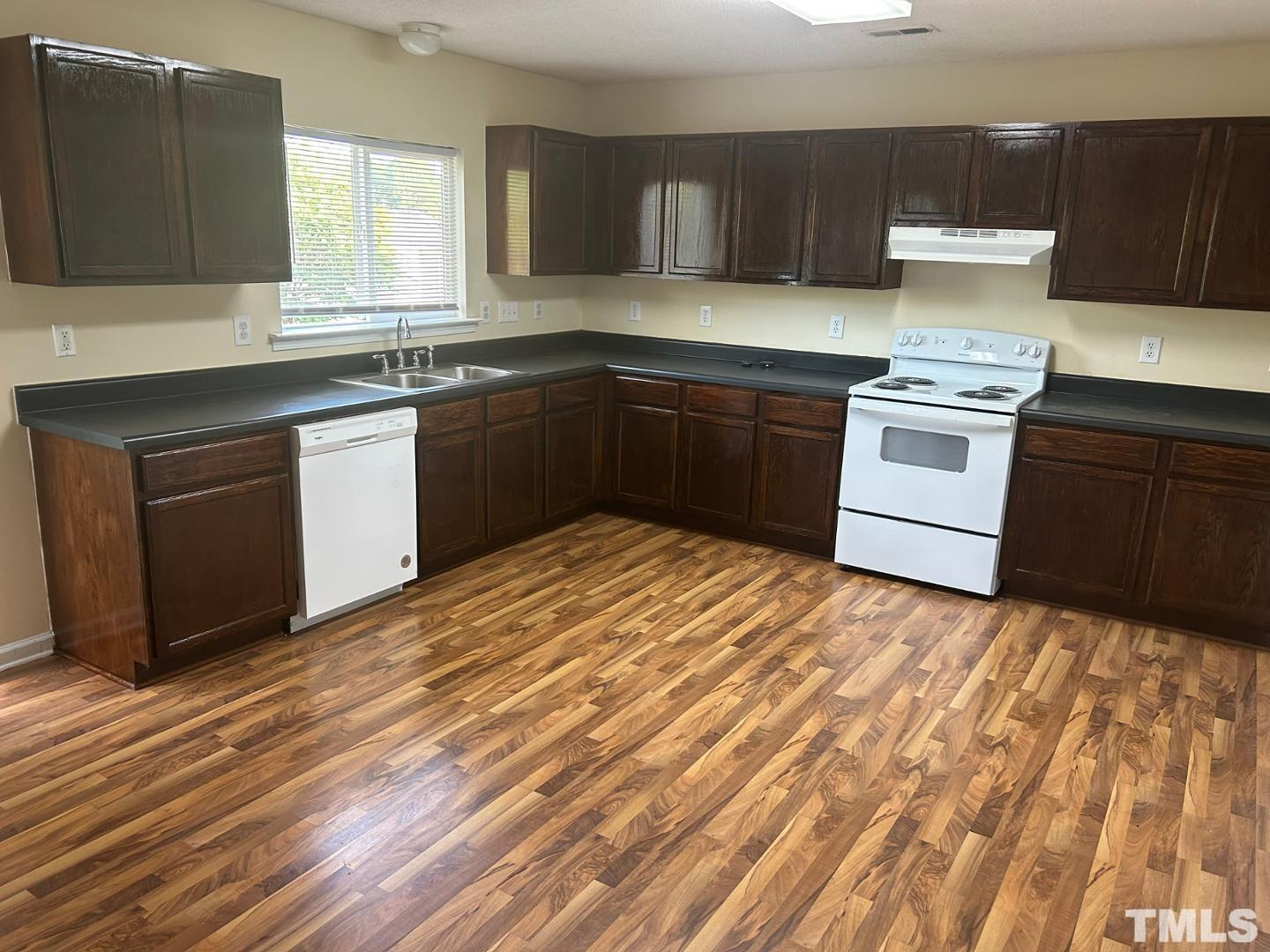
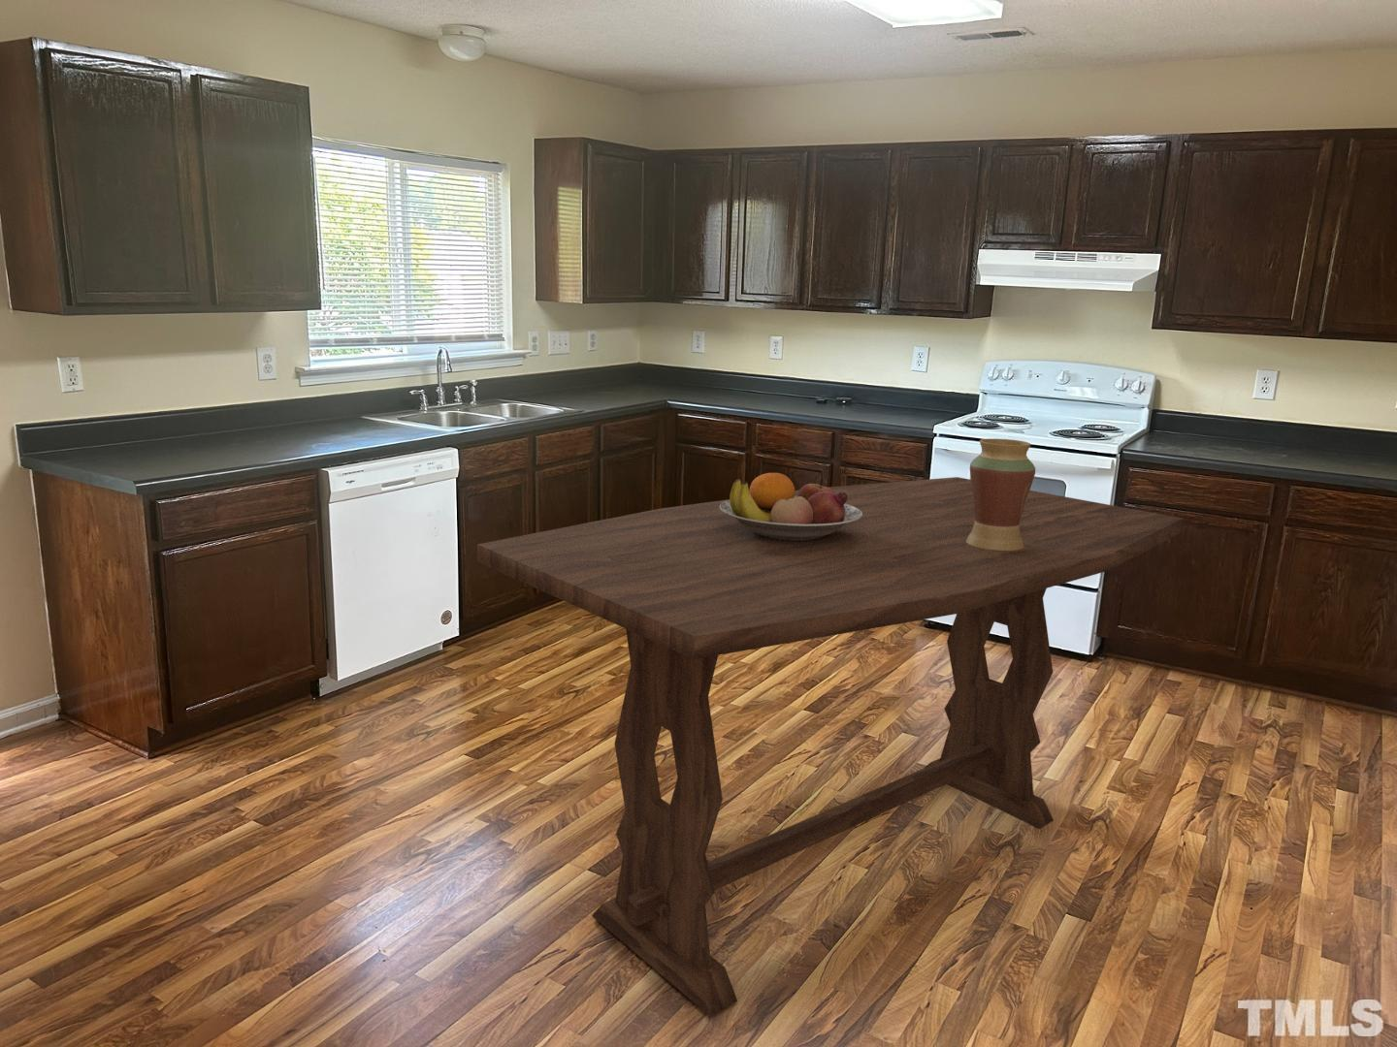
+ fruit bowl [719,472,862,541]
+ vase [966,438,1036,551]
+ dining table [476,476,1185,1017]
